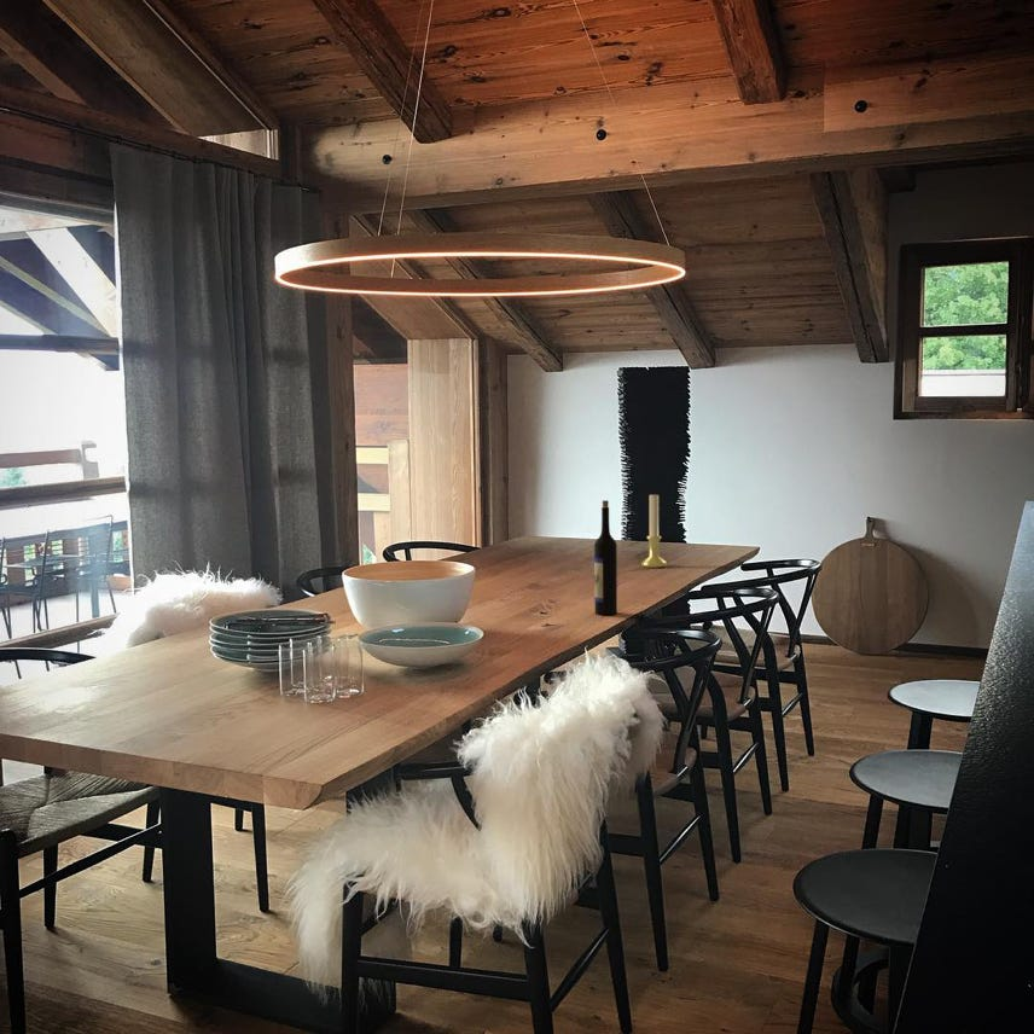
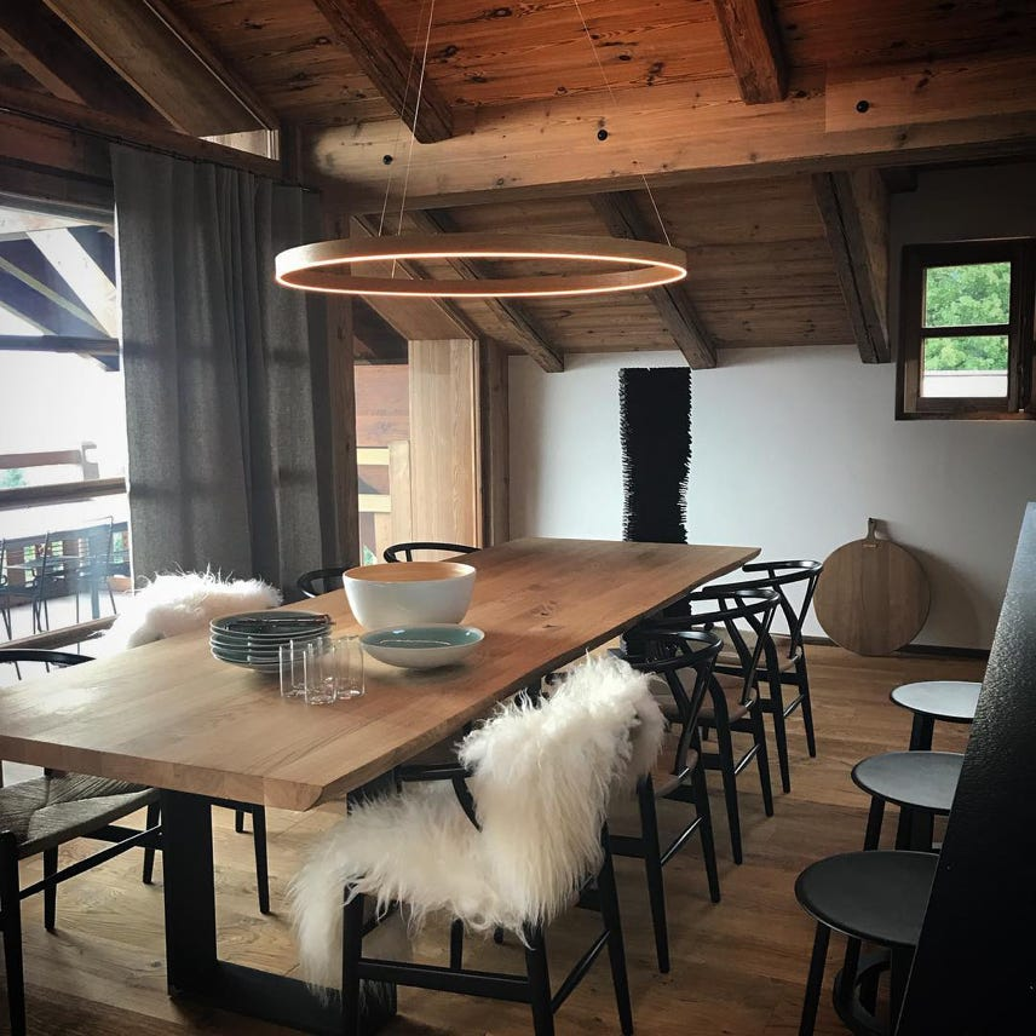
- candle holder [640,490,668,569]
- wine bottle [593,499,618,616]
